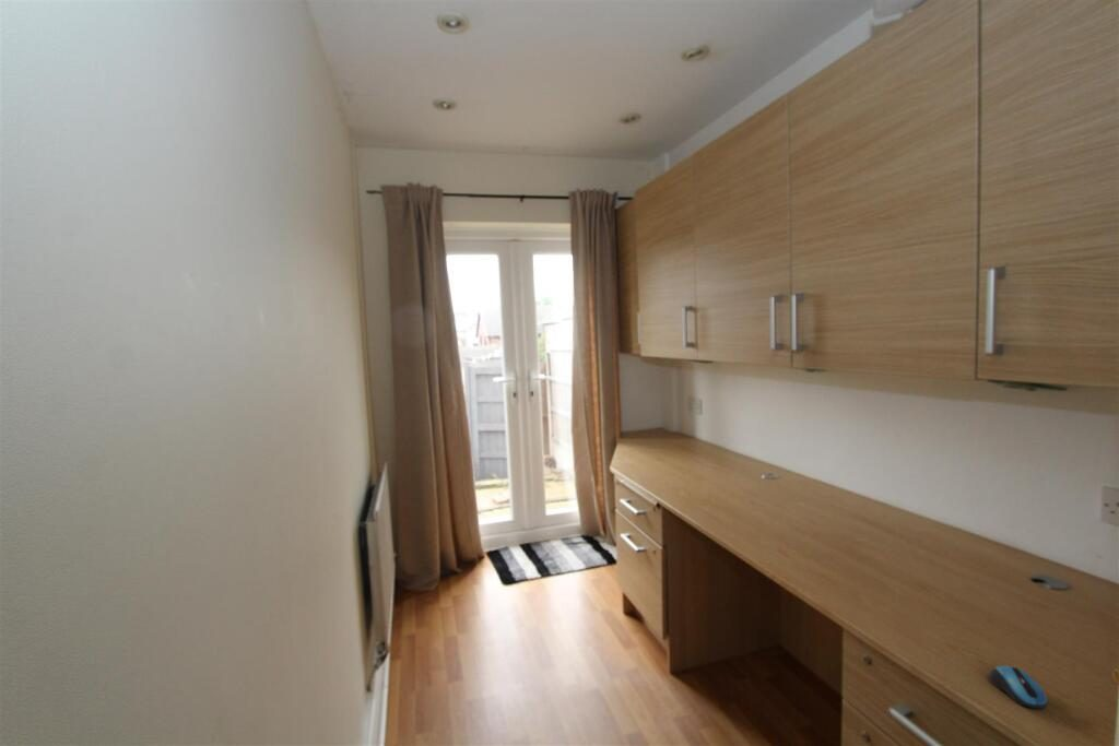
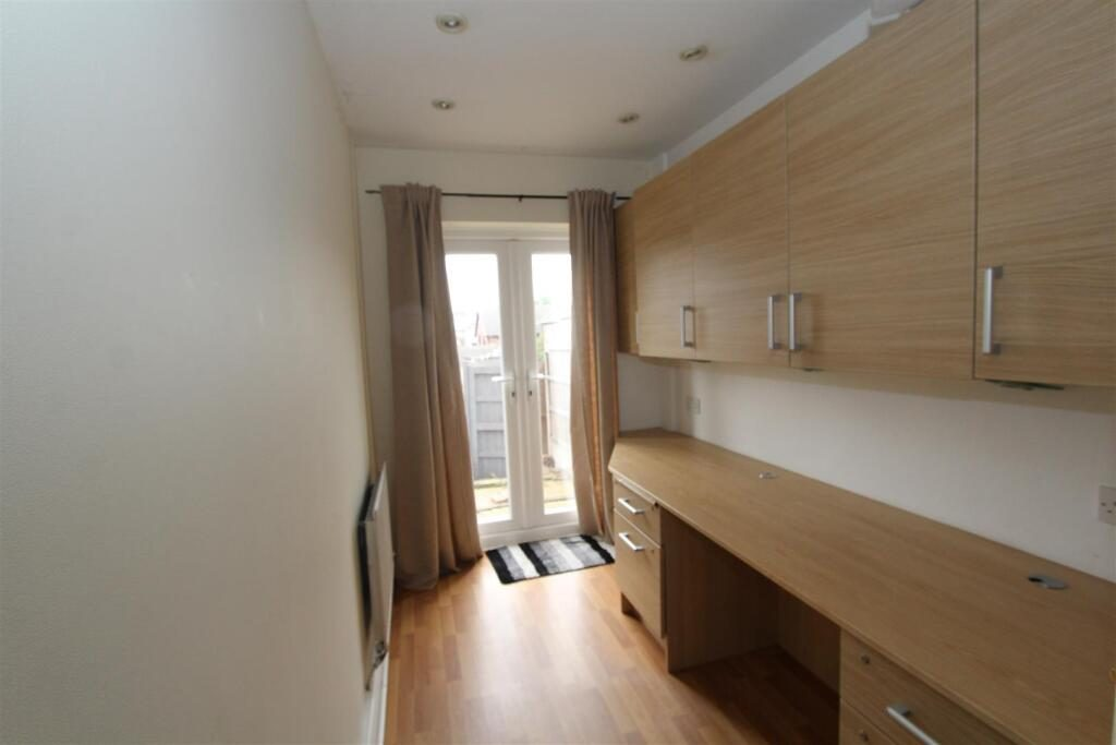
- computer mouse [988,665,1048,710]
